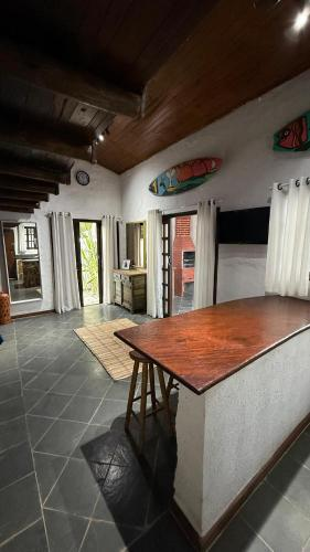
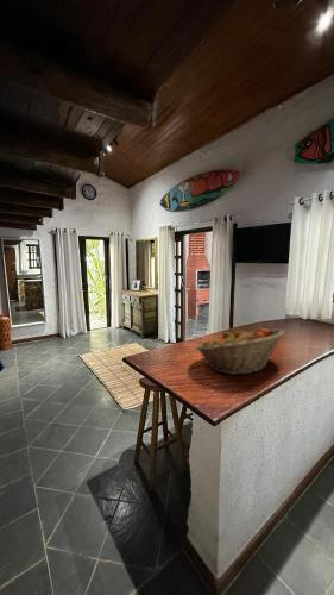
+ fruit basket [195,327,285,376]
